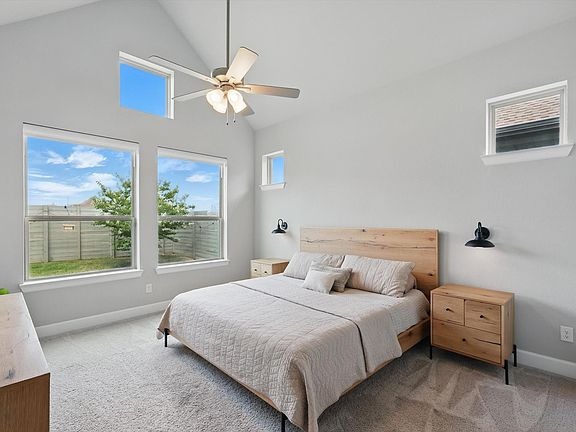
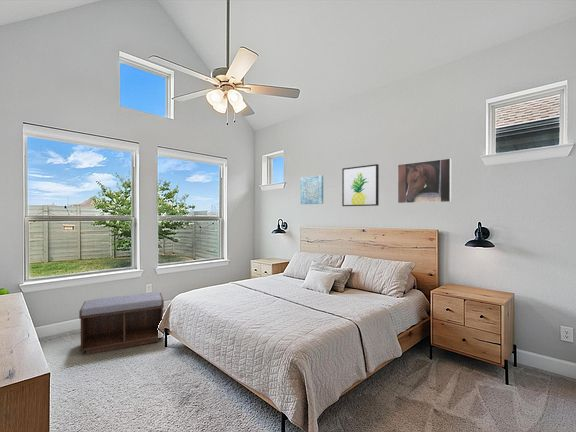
+ bench [78,291,165,355]
+ wall art [341,163,380,207]
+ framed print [397,157,452,204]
+ wall art [300,174,324,205]
